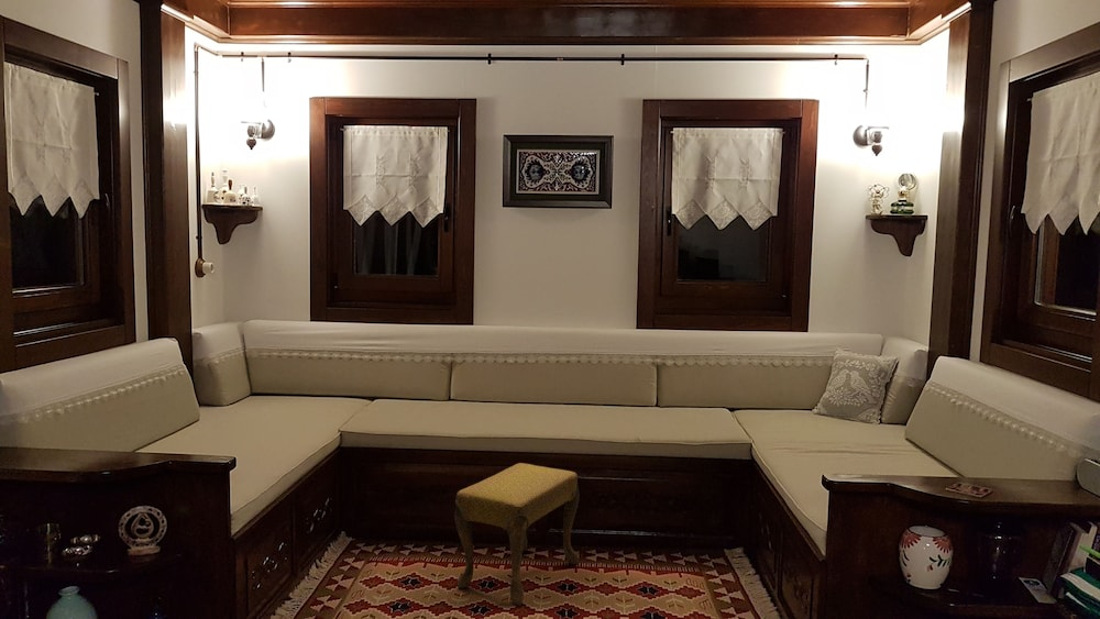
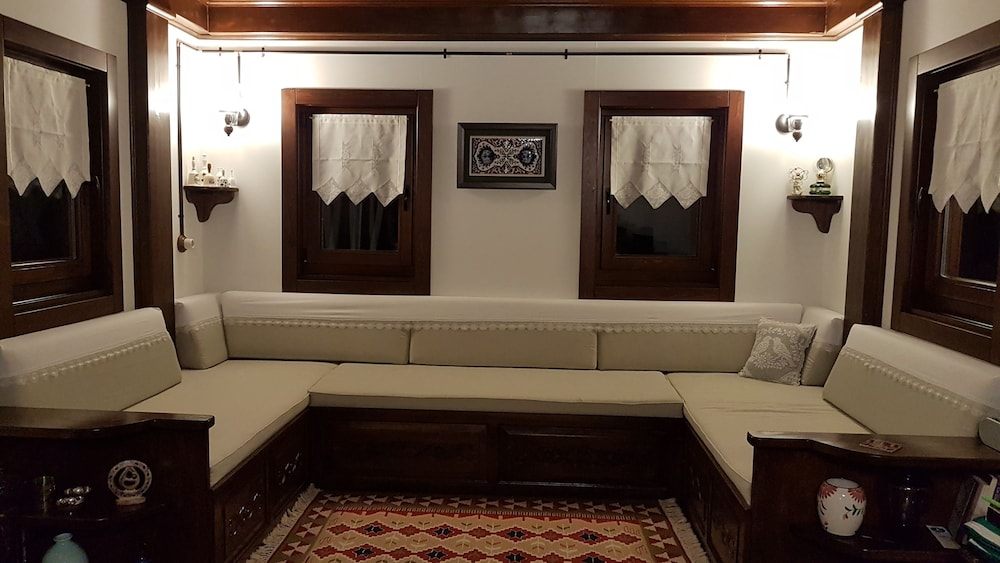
- footstool [453,462,580,606]
